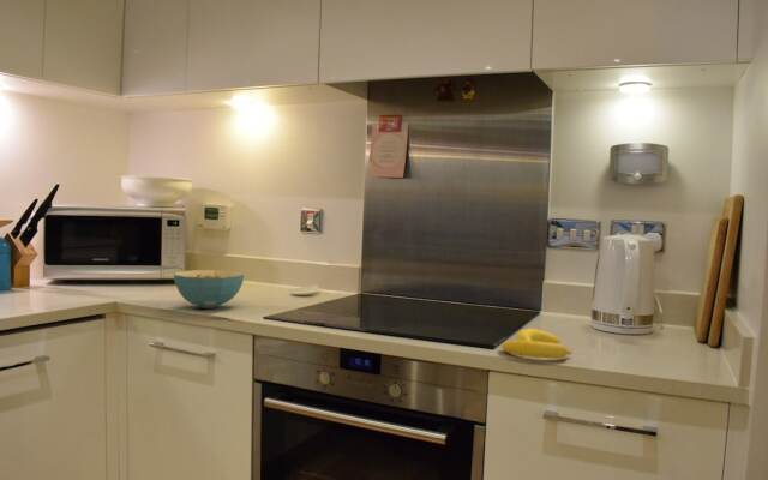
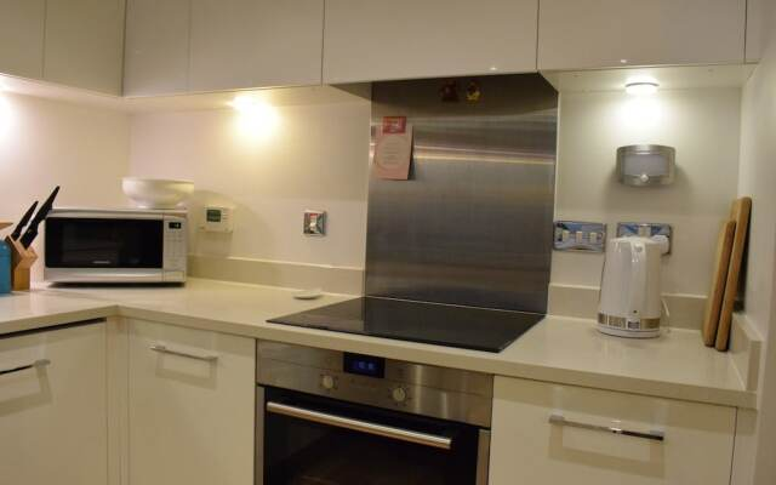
- cereal bowl [173,269,245,310]
- banana [500,328,574,360]
